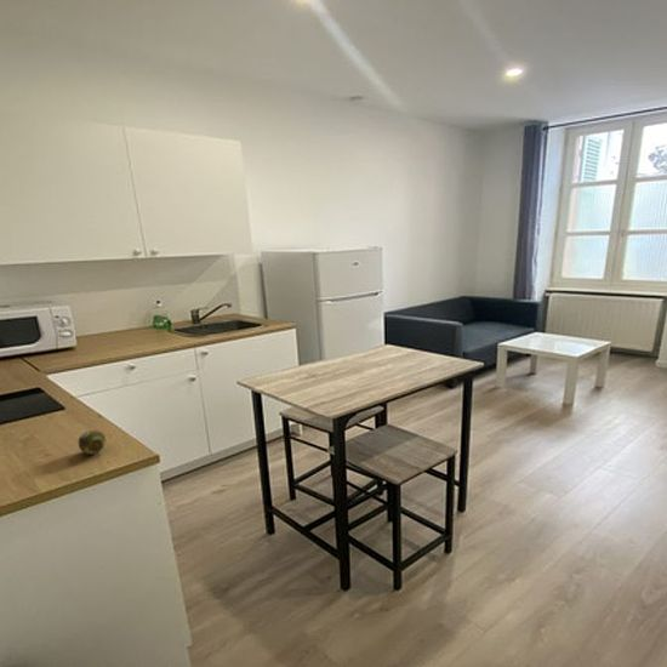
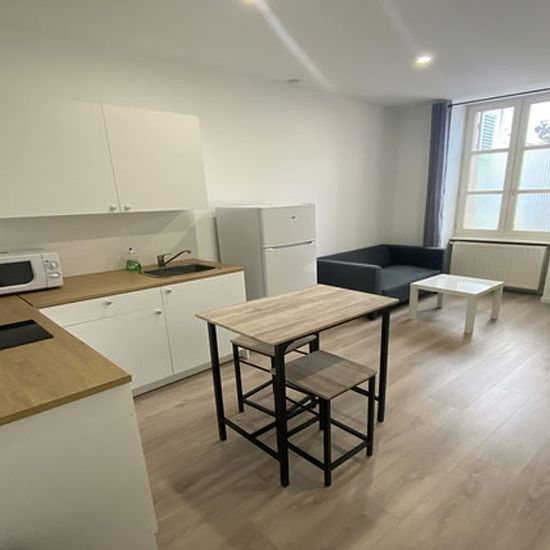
- fruit [78,429,107,456]
